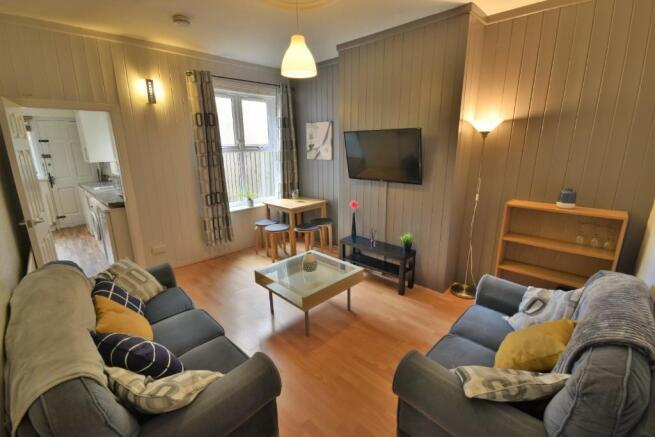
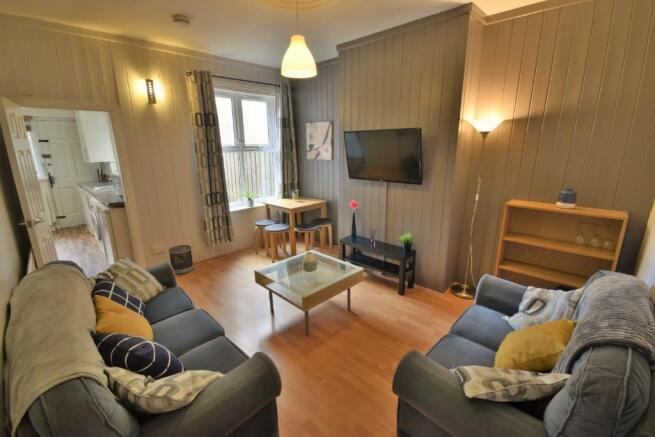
+ wastebasket [167,244,195,275]
